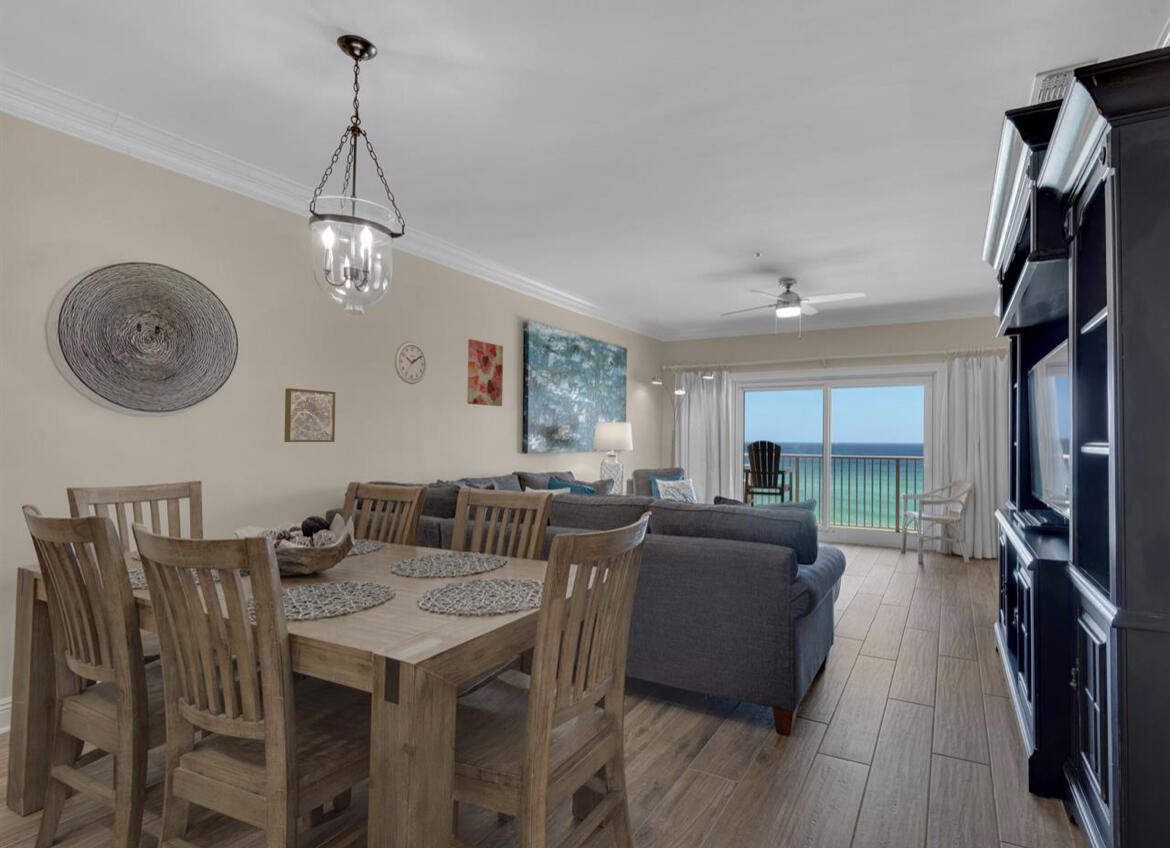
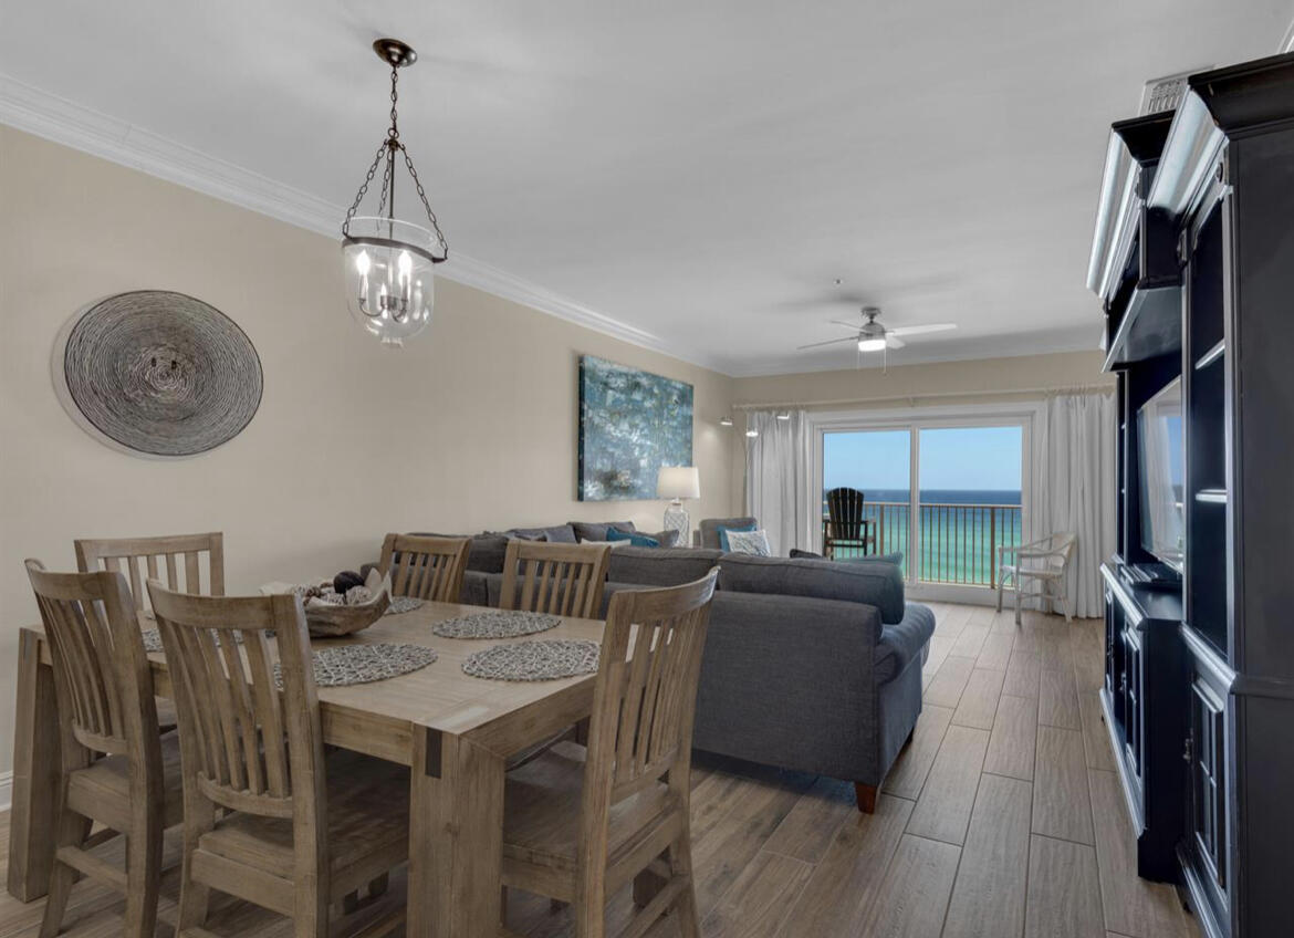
- wall art [283,387,336,443]
- wall art [466,338,504,407]
- wall clock [393,341,428,385]
